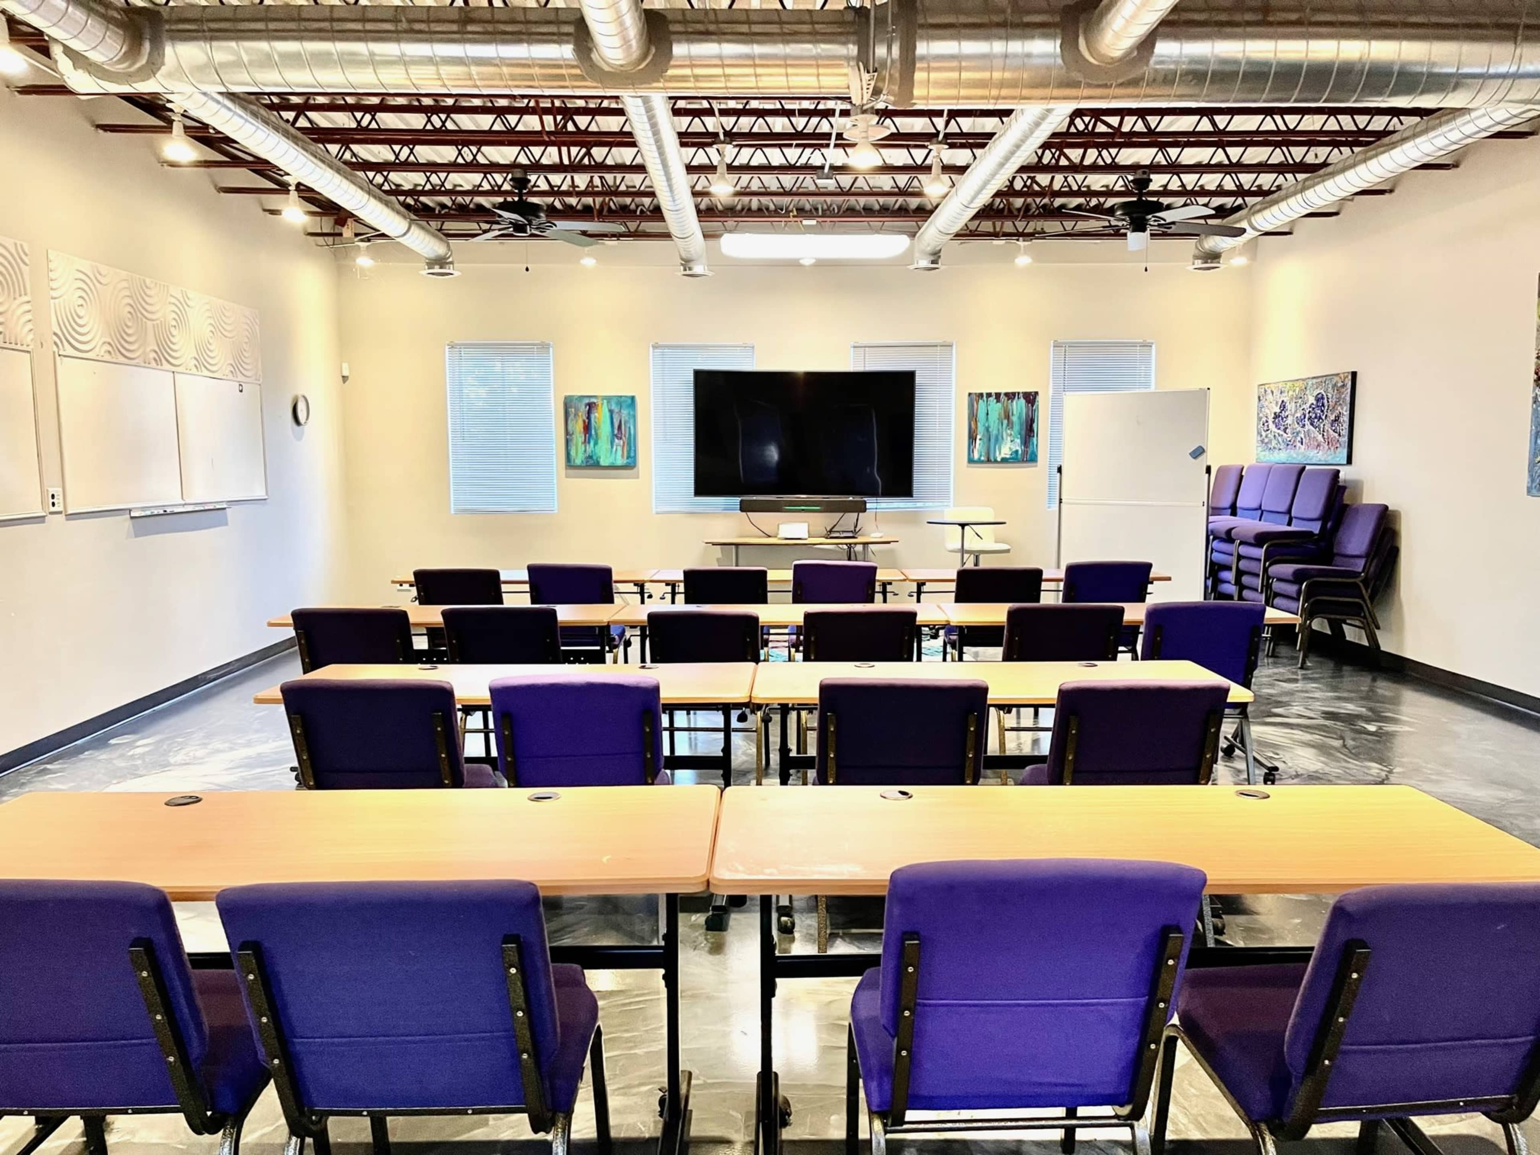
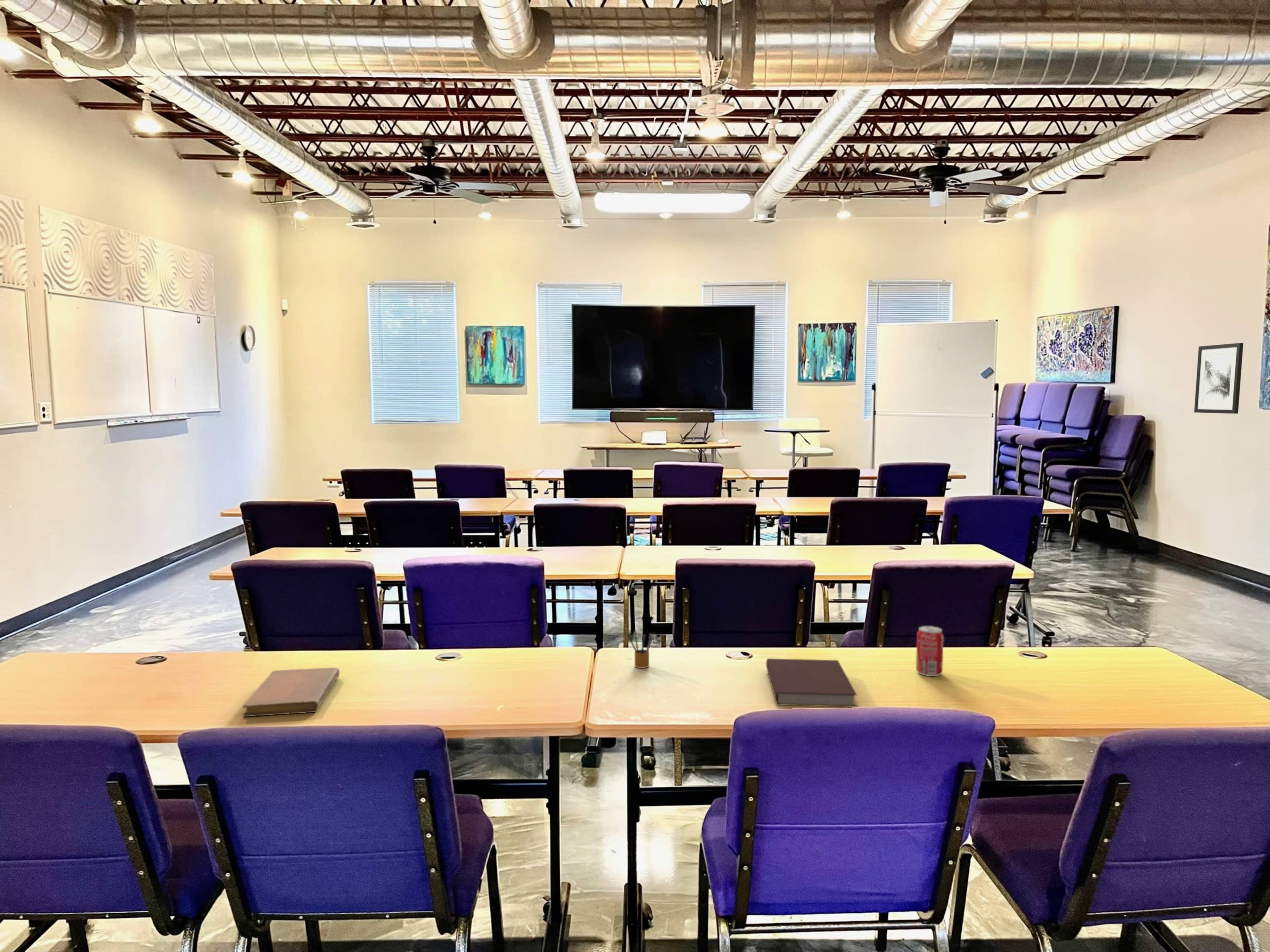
+ notebook [766,658,857,707]
+ wall art [1194,342,1244,414]
+ beverage can [915,626,944,677]
+ pencil box [626,630,655,668]
+ notebook [242,667,340,717]
